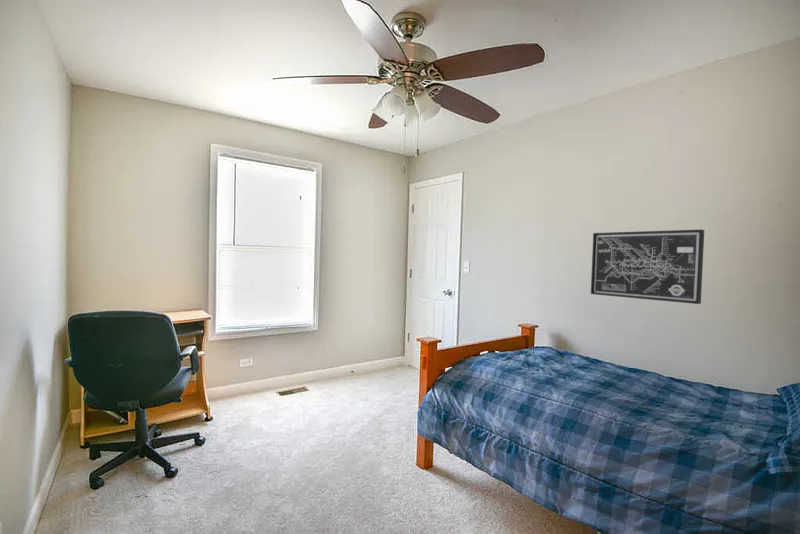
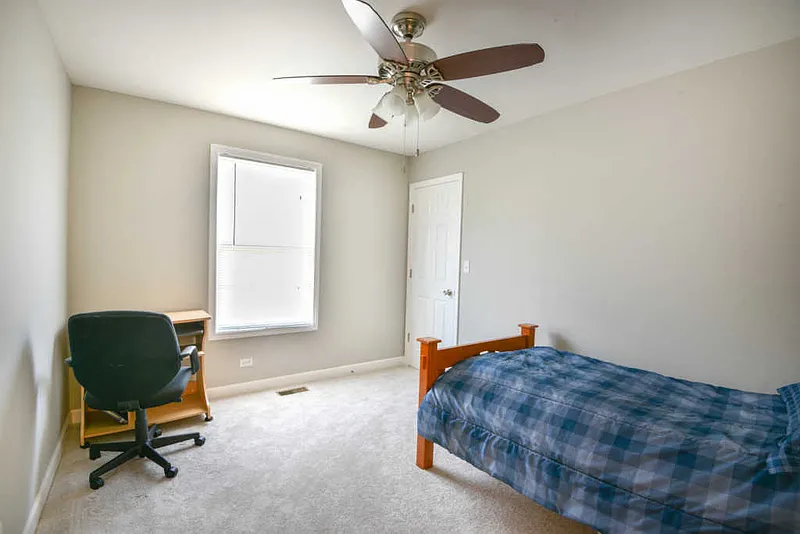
- wall art [590,228,705,305]
